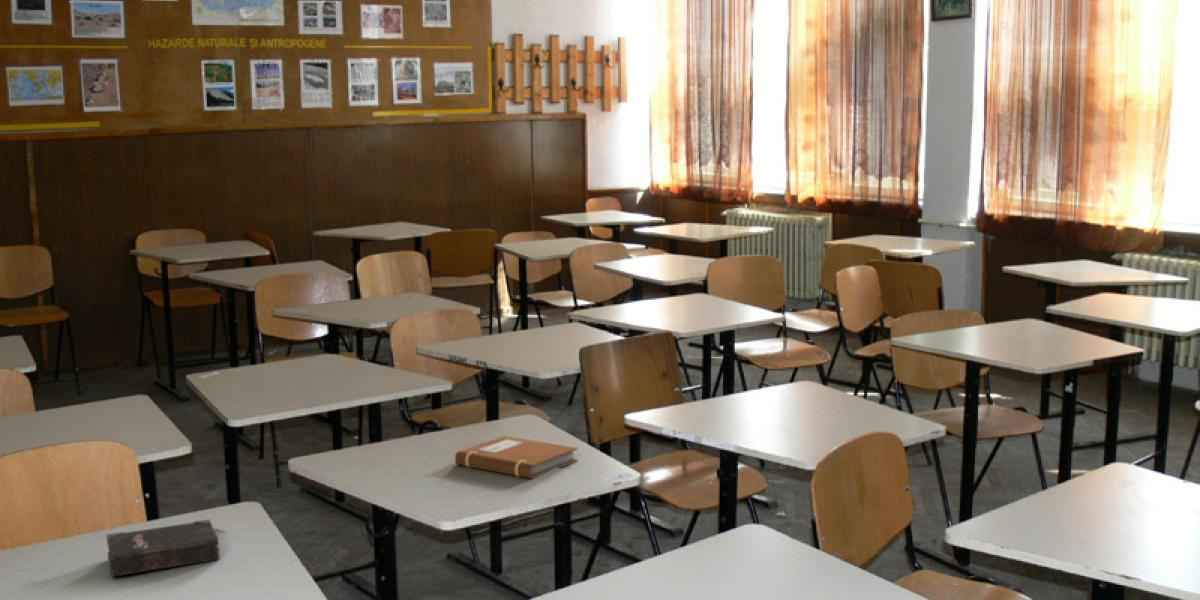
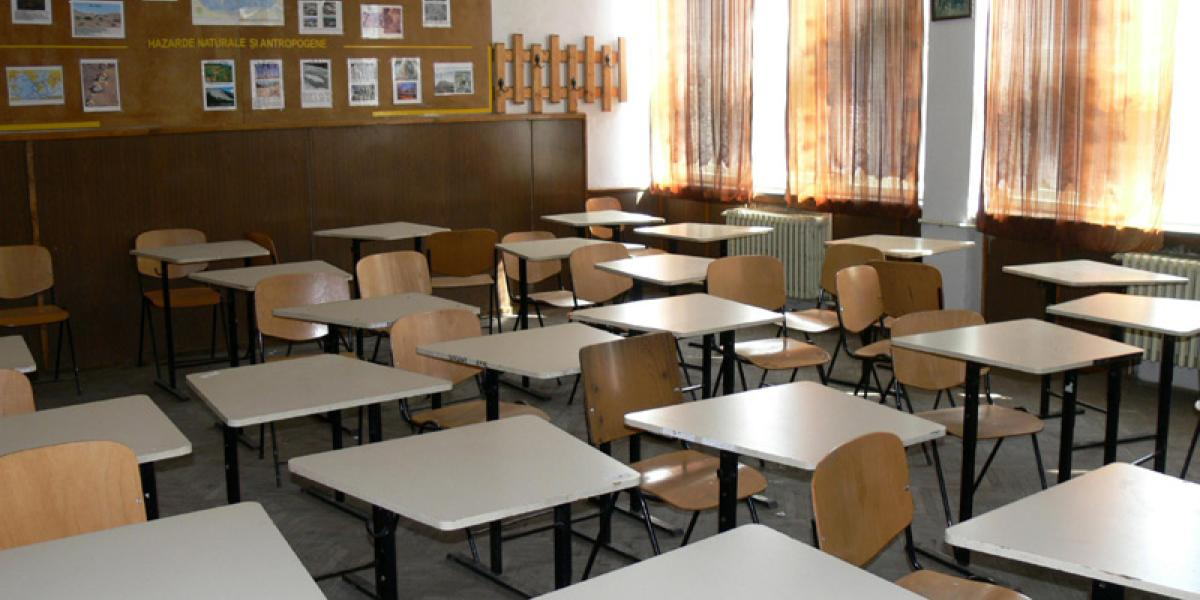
- notebook [454,435,579,480]
- hardback book [105,518,220,578]
